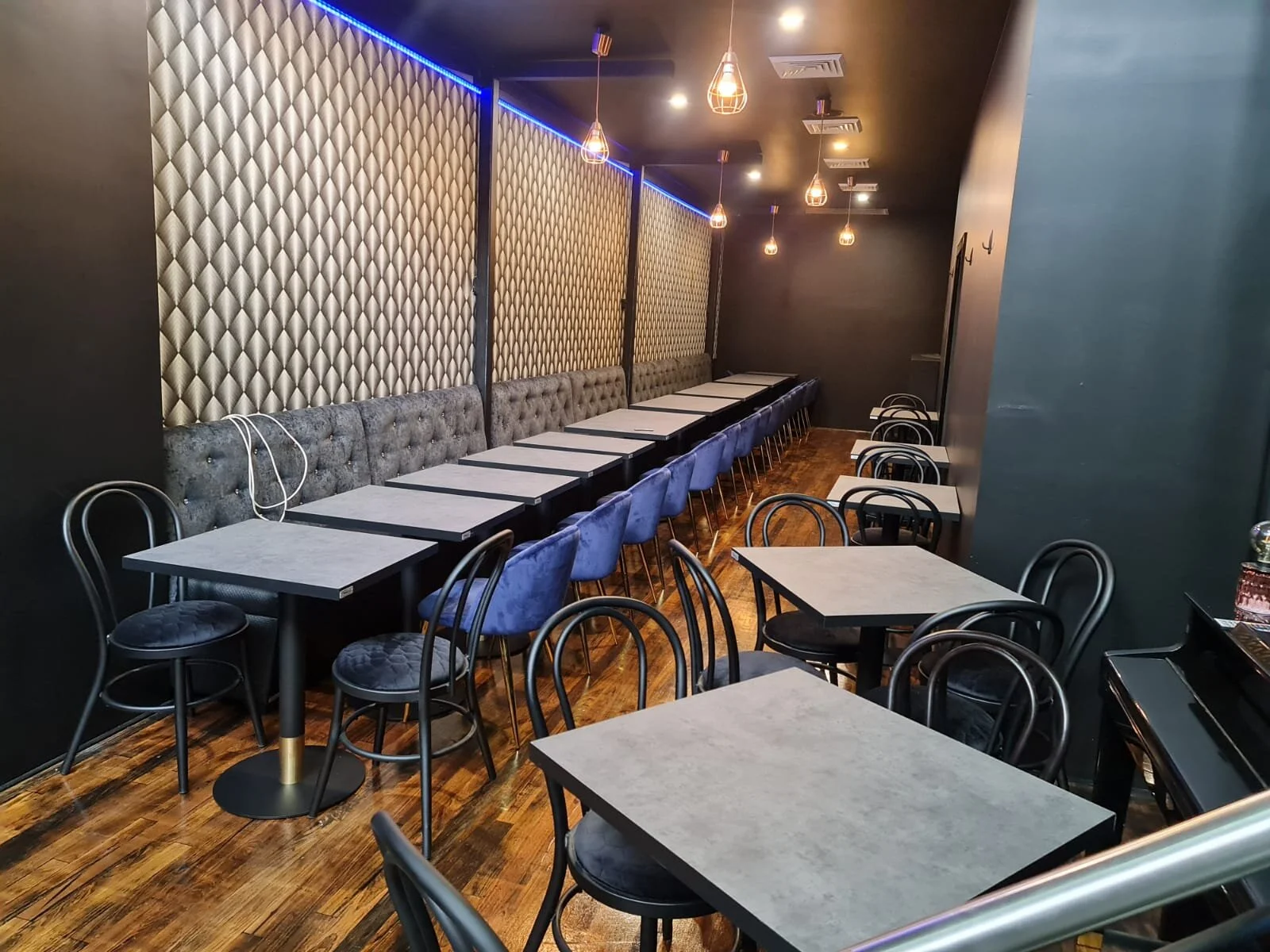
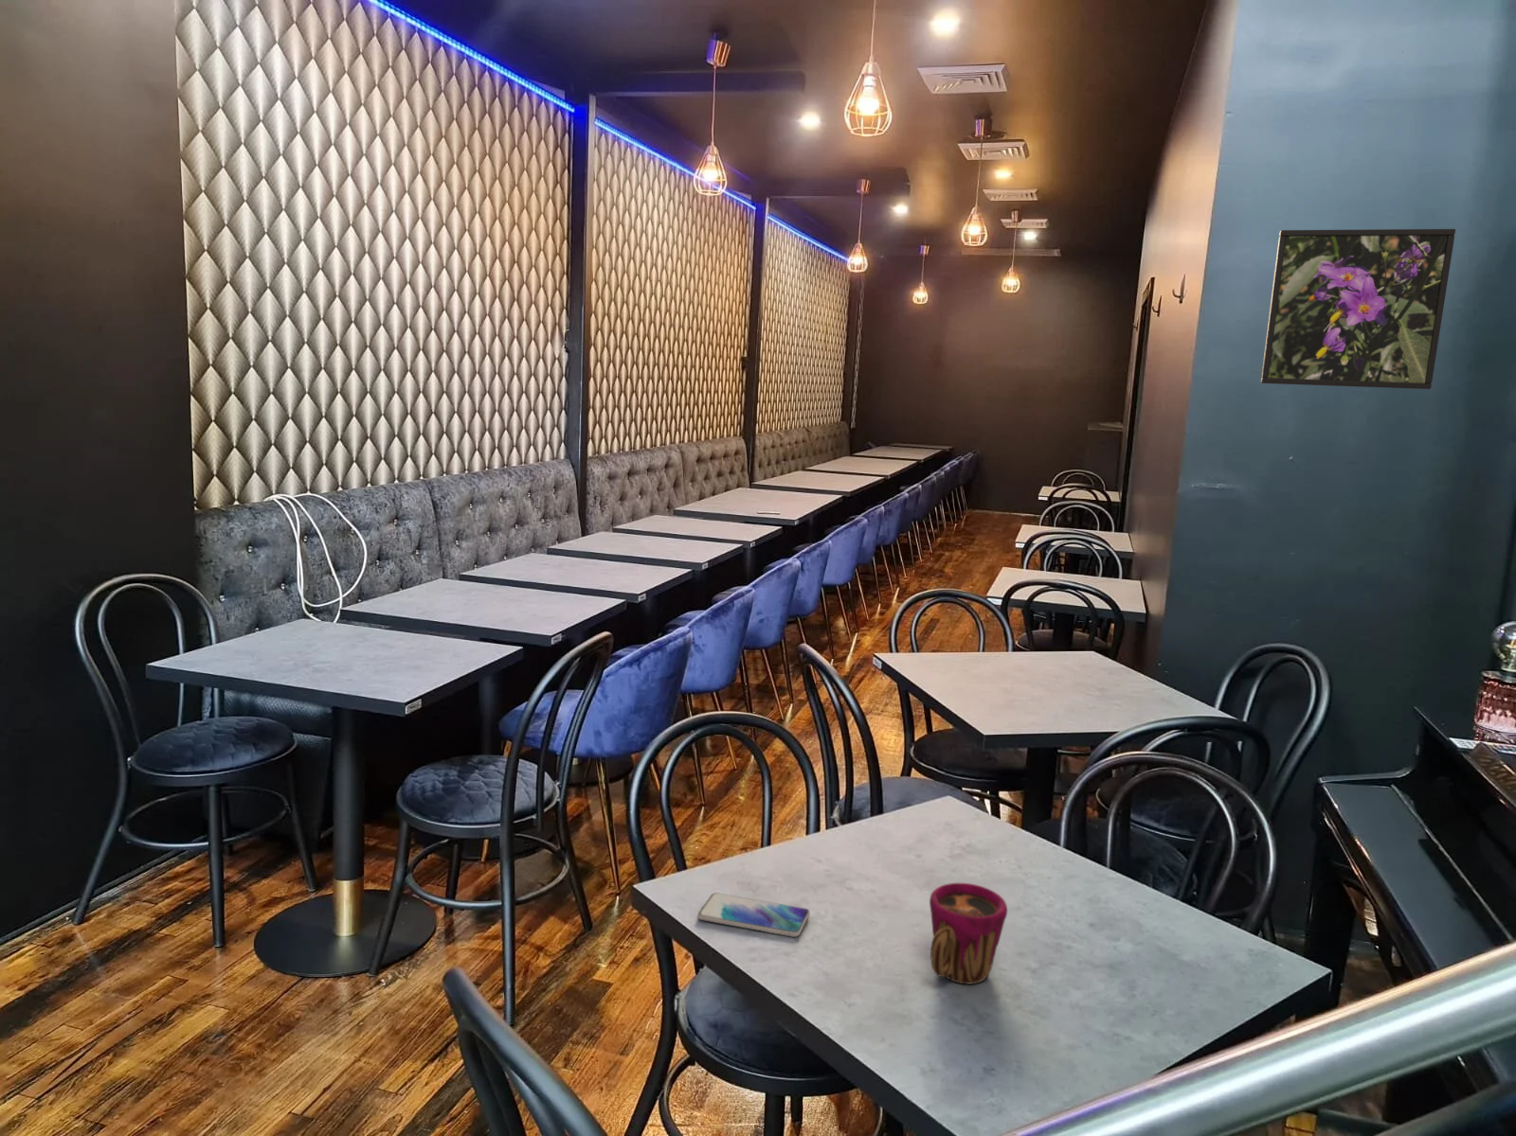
+ cup [929,882,1009,986]
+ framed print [1261,228,1456,390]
+ smartphone [696,891,811,938]
